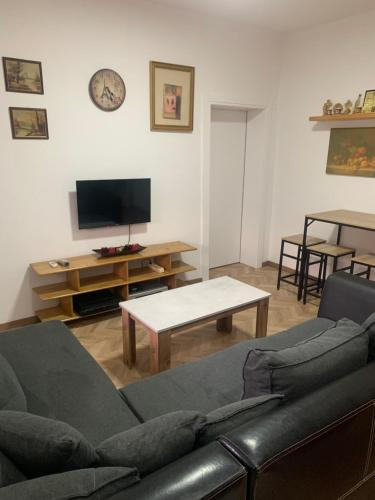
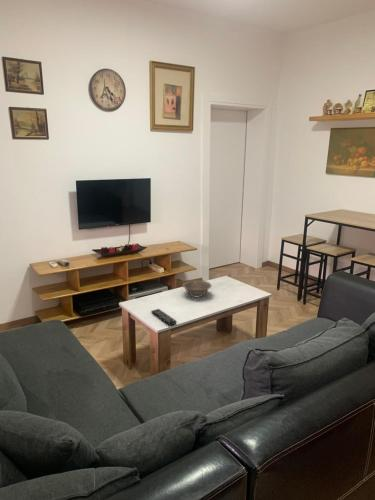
+ remote control [150,308,178,326]
+ decorative bowl [181,279,212,298]
